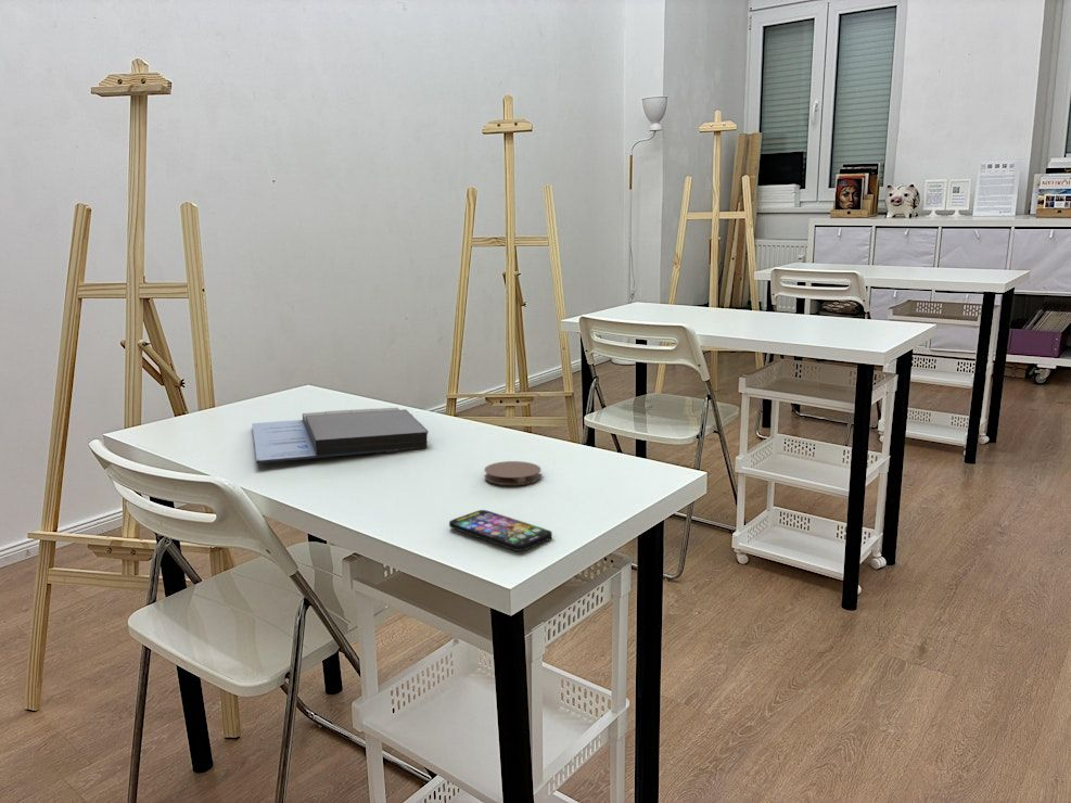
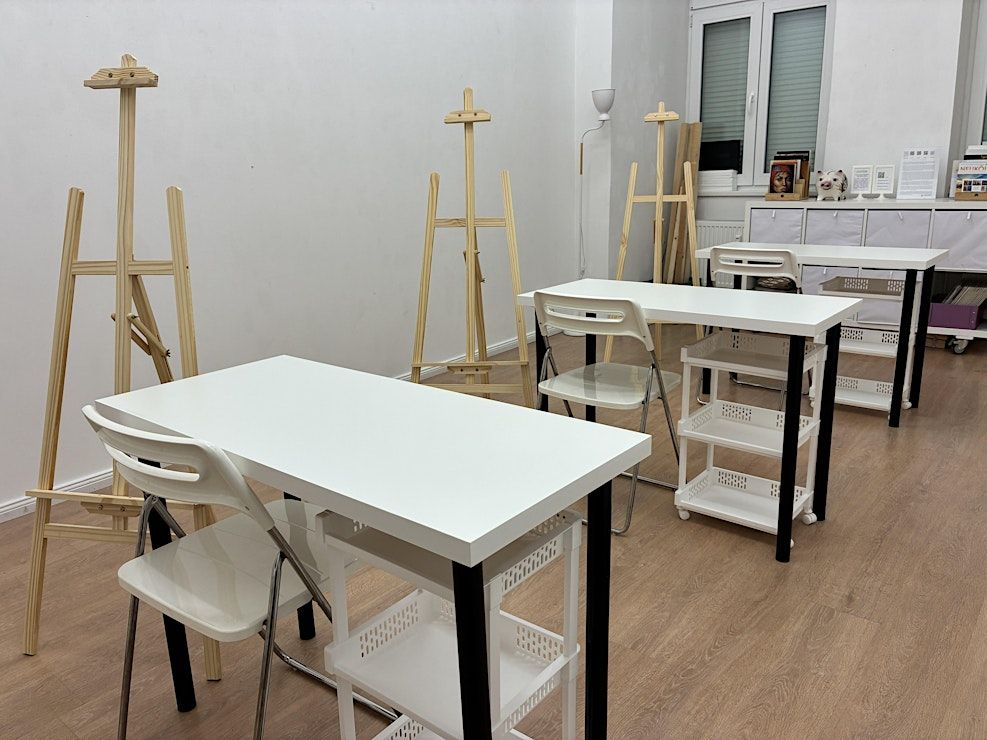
- coaster [483,460,543,486]
- smartphone [448,509,553,552]
- notebook [251,407,430,464]
